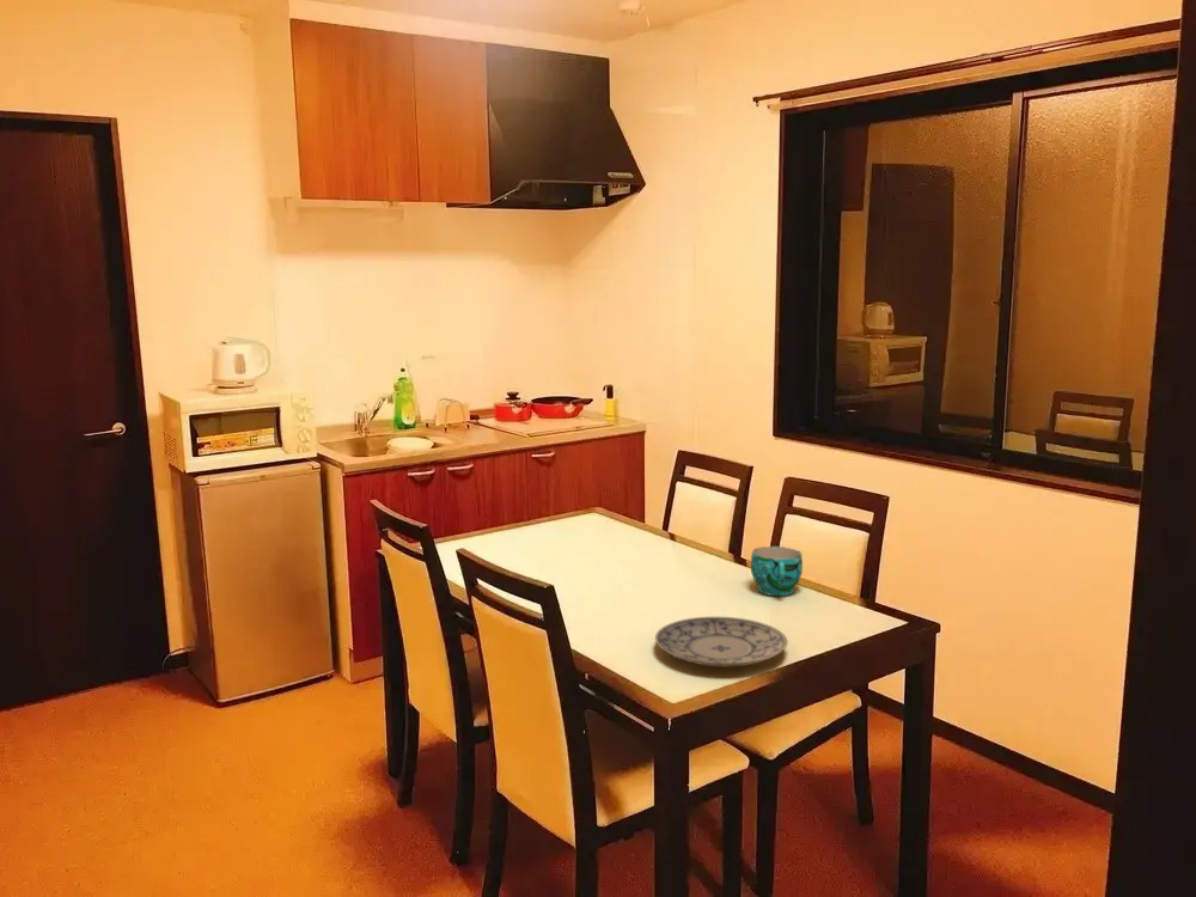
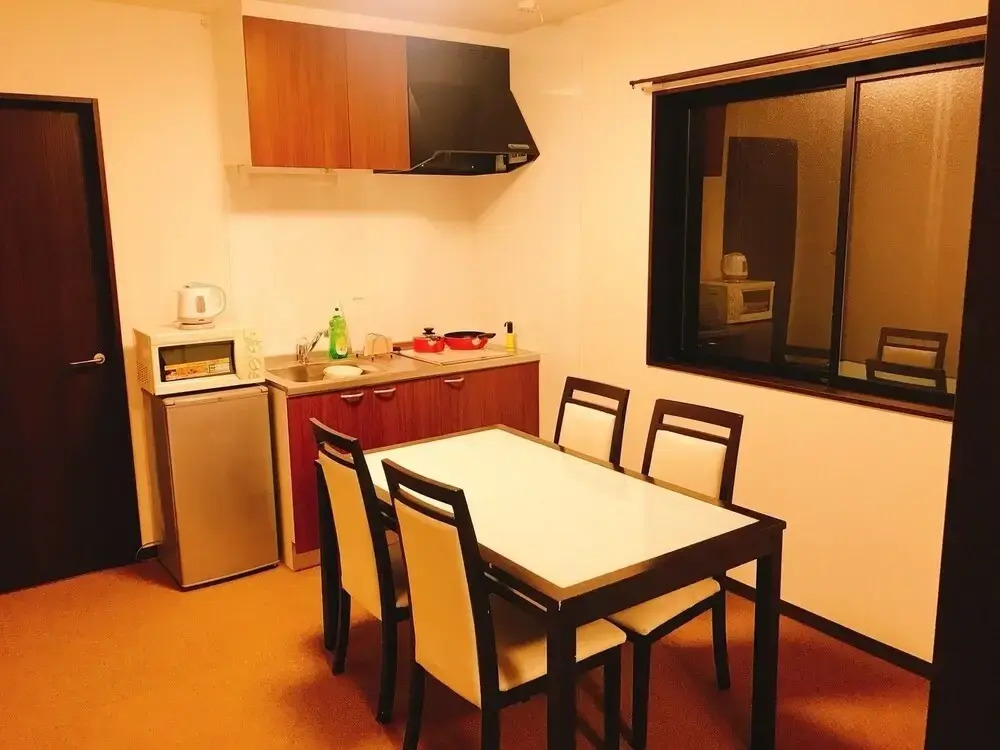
- plate [654,616,788,667]
- cup [750,545,804,597]
